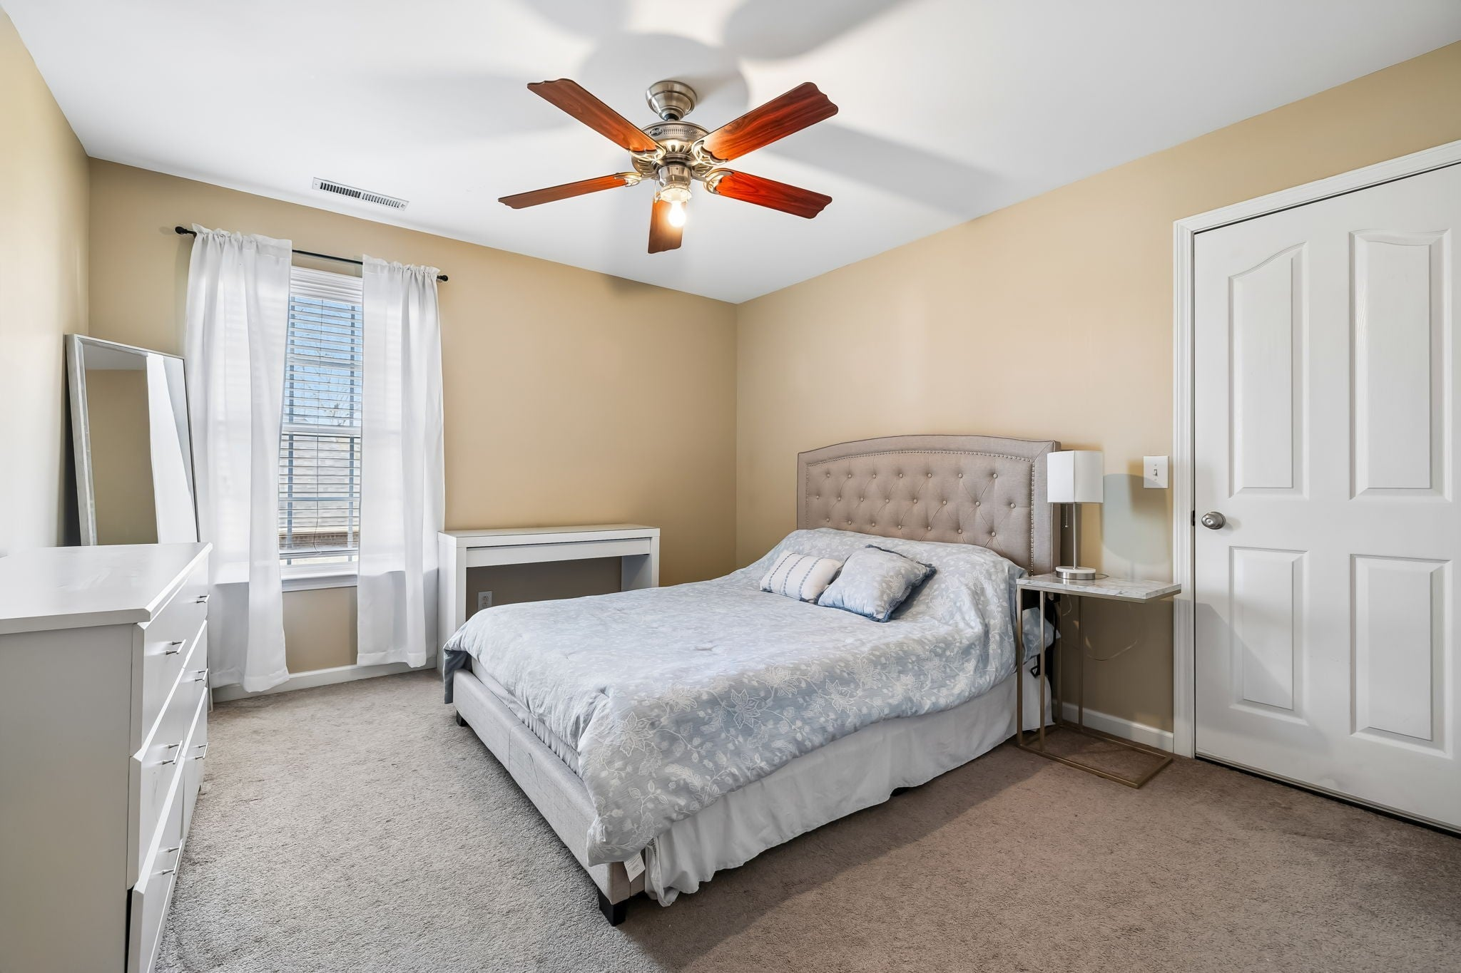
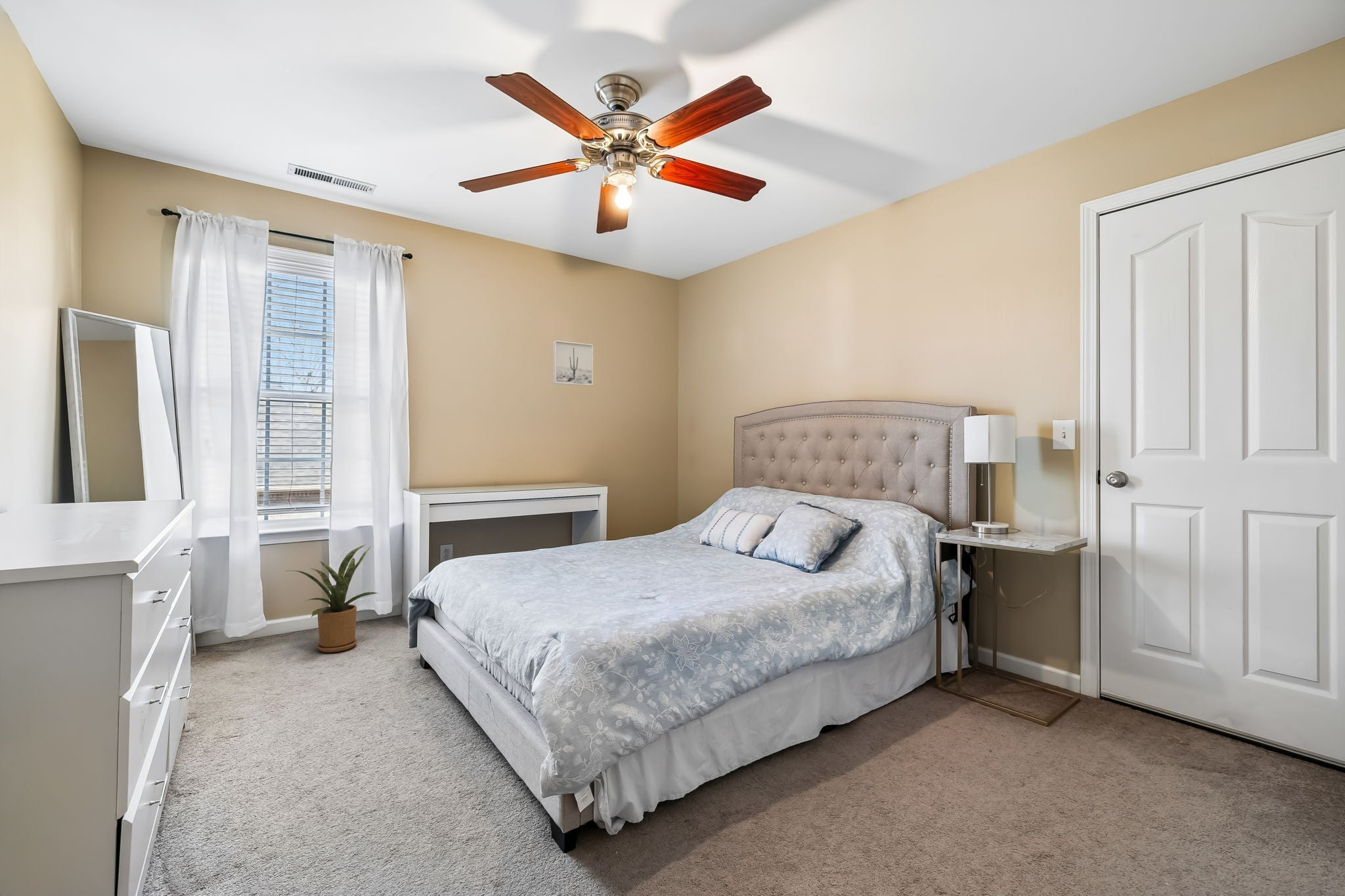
+ wall art [552,340,594,387]
+ house plant [286,544,381,653]
